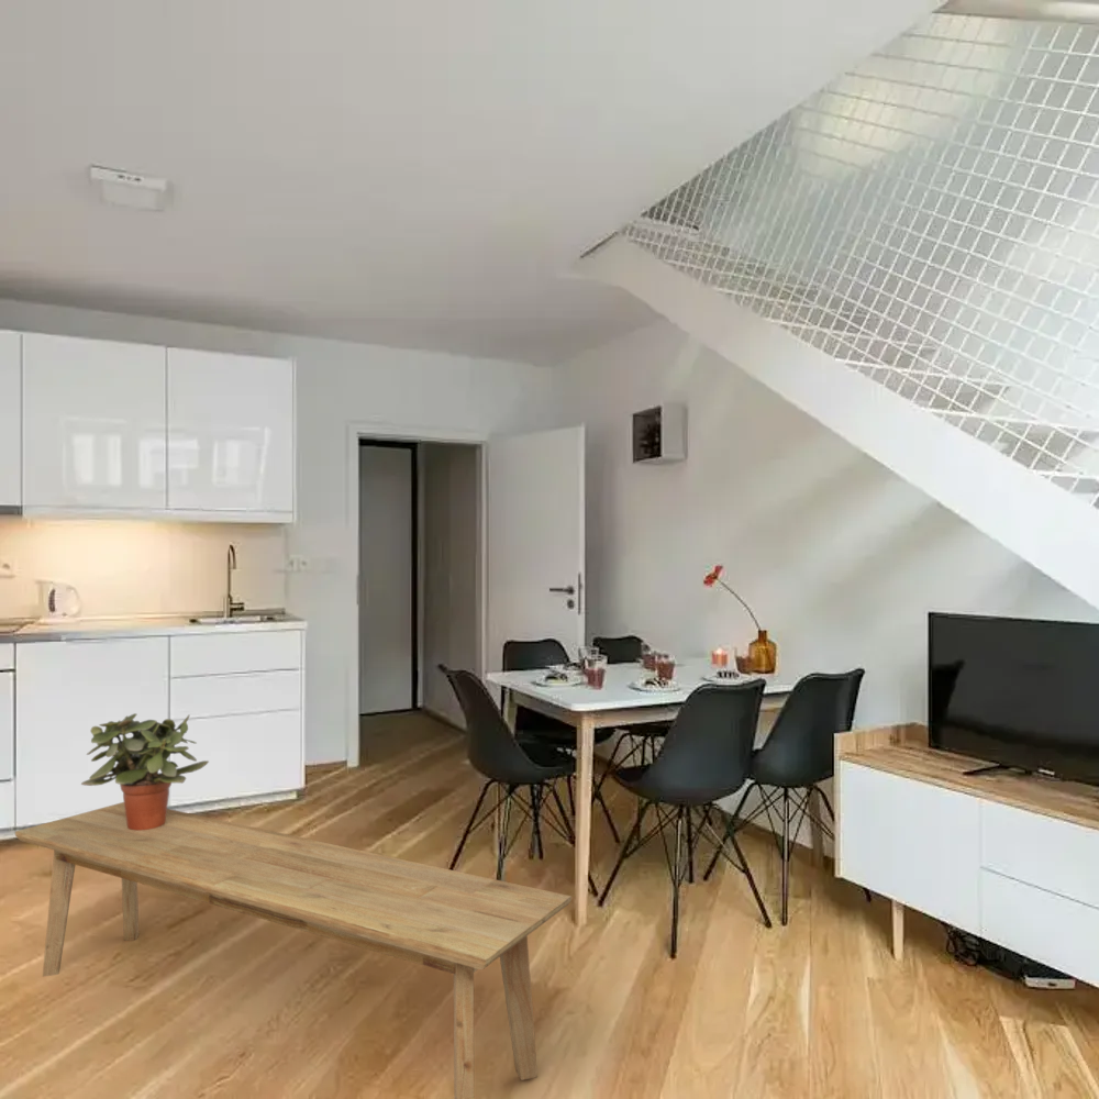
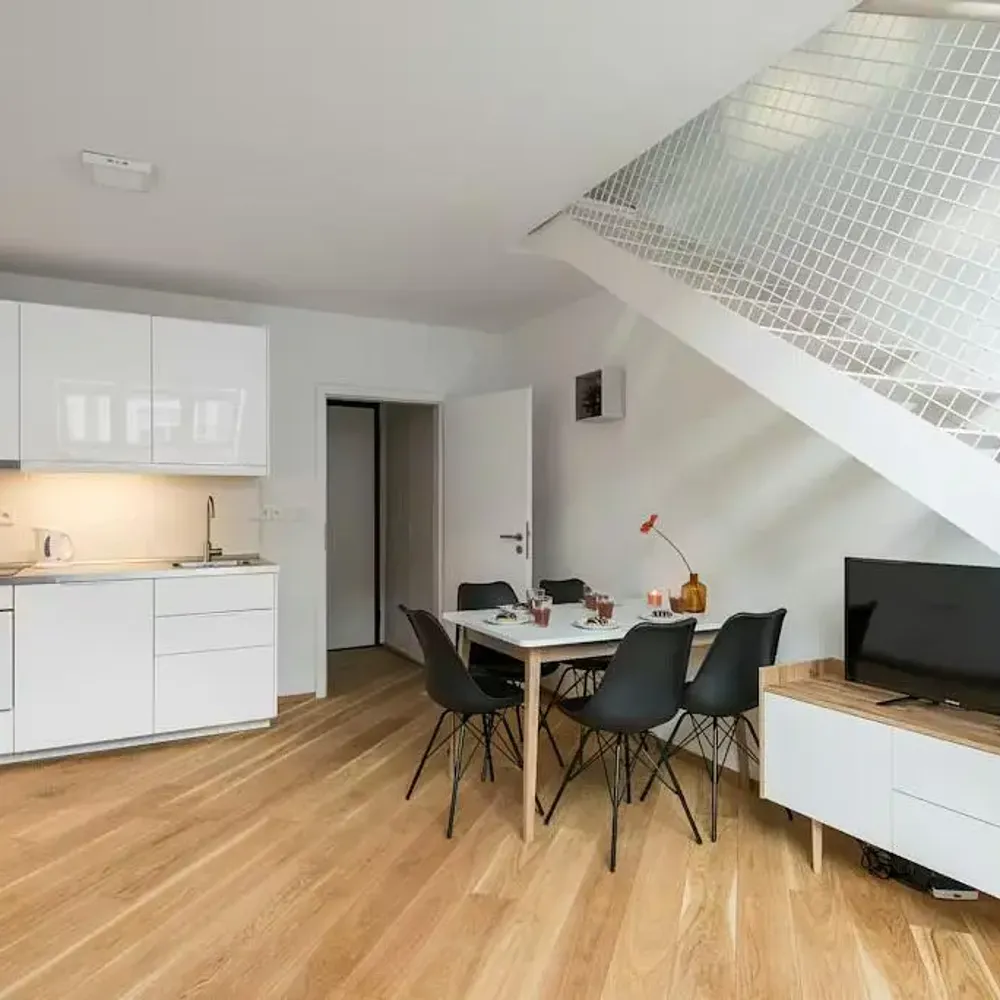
- bench [14,801,573,1099]
- potted plant [80,712,210,831]
